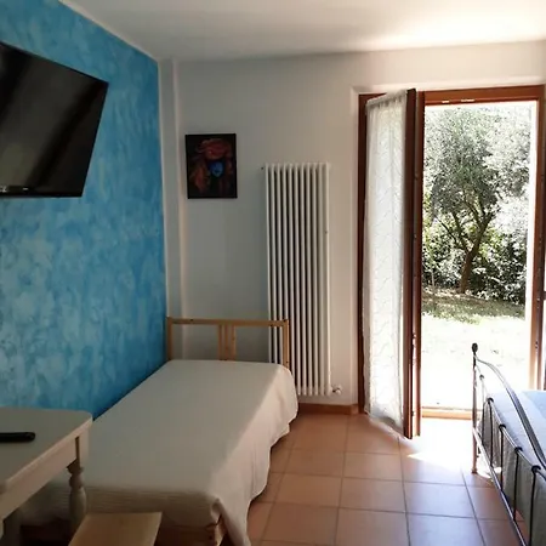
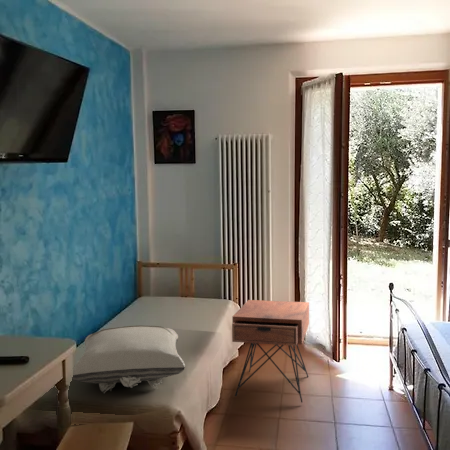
+ nightstand [231,299,310,404]
+ pillow [71,324,186,394]
